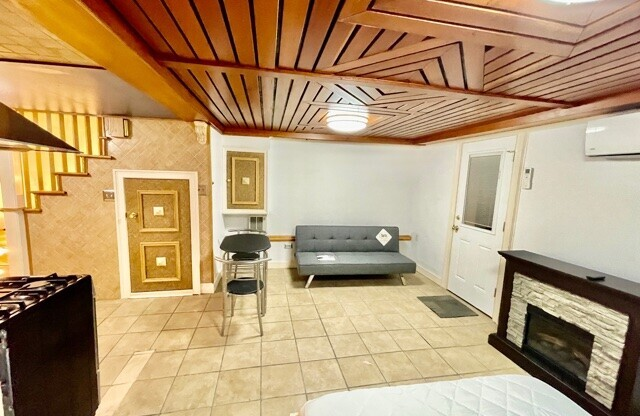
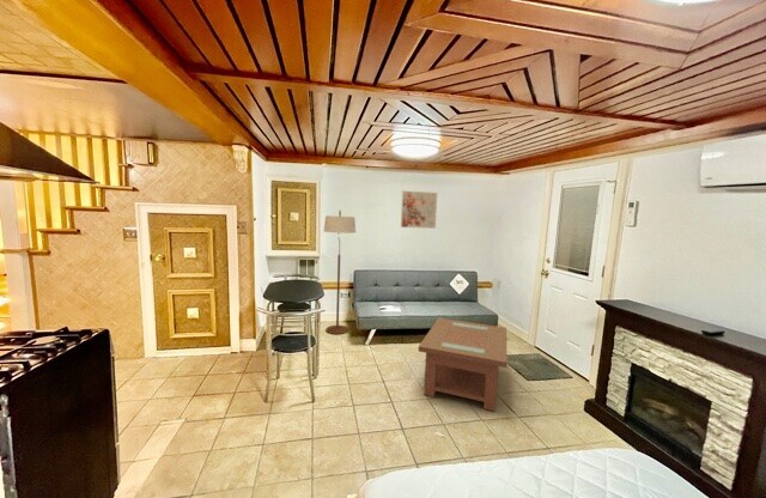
+ coffee table [418,317,509,413]
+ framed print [400,189,438,230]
+ floor lamp [322,208,357,335]
